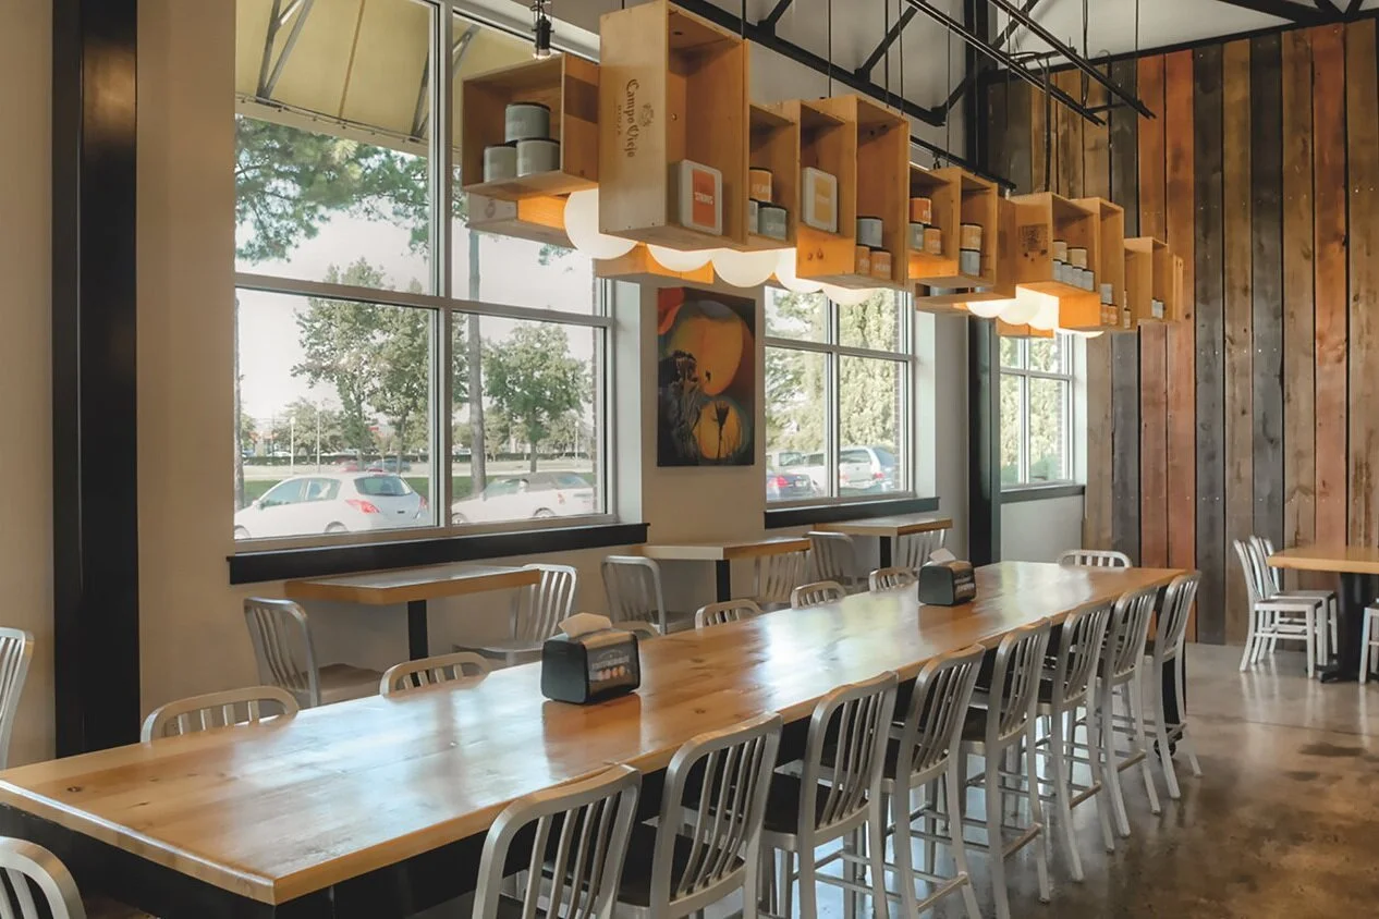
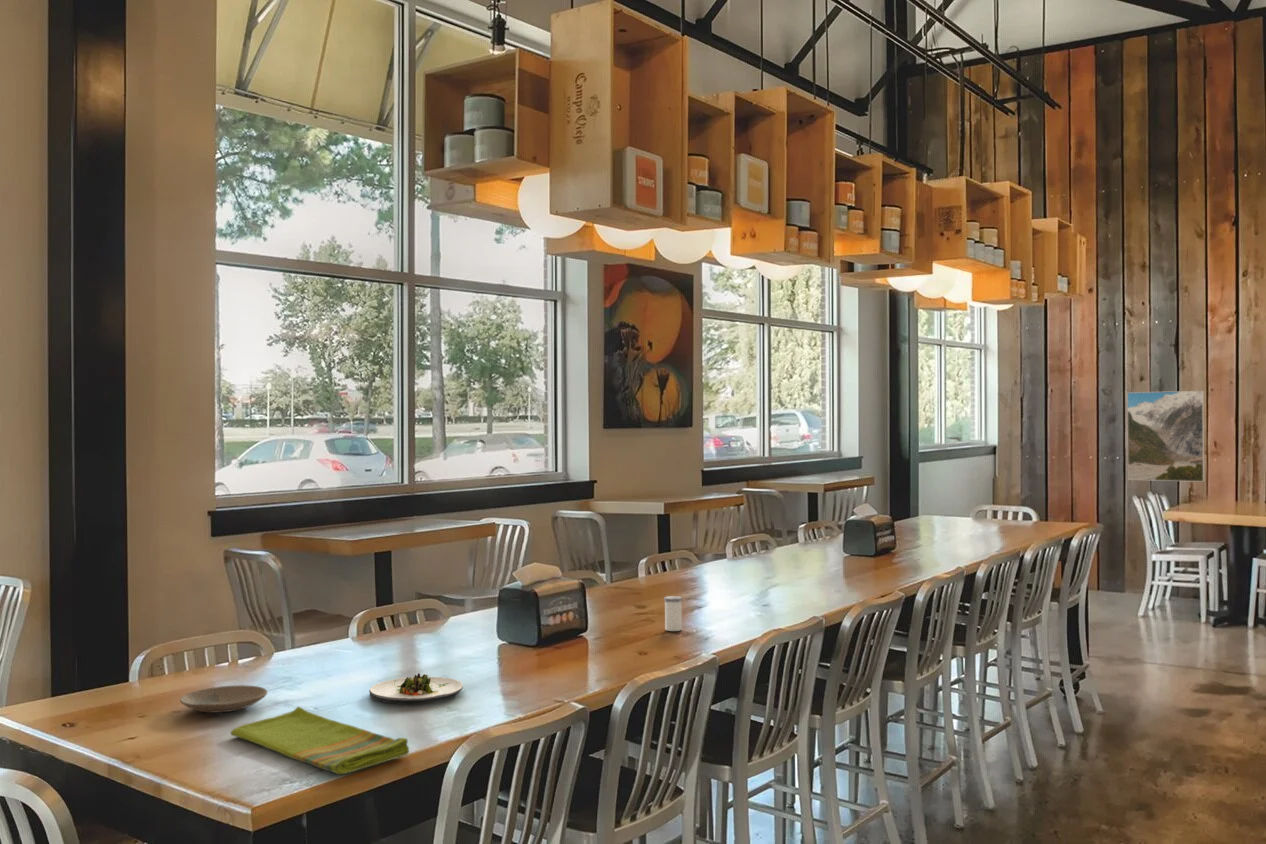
+ salad plate [368,672,464,704]
+ plate [179,684,268,714]
+ dish towel [230,705,410,775]
+ salt shaker [663,595,684,632]
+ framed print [1126,390,1205,483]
